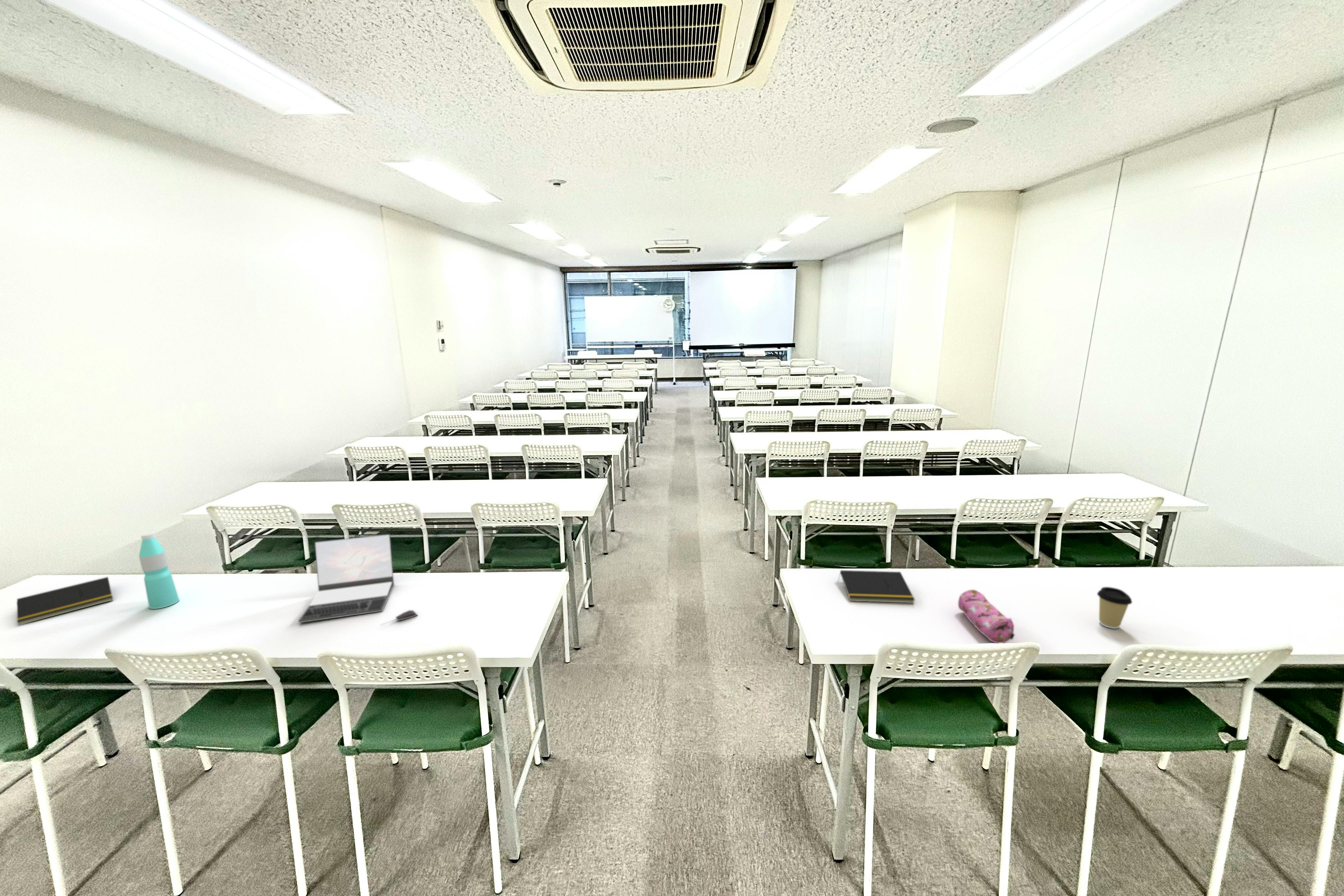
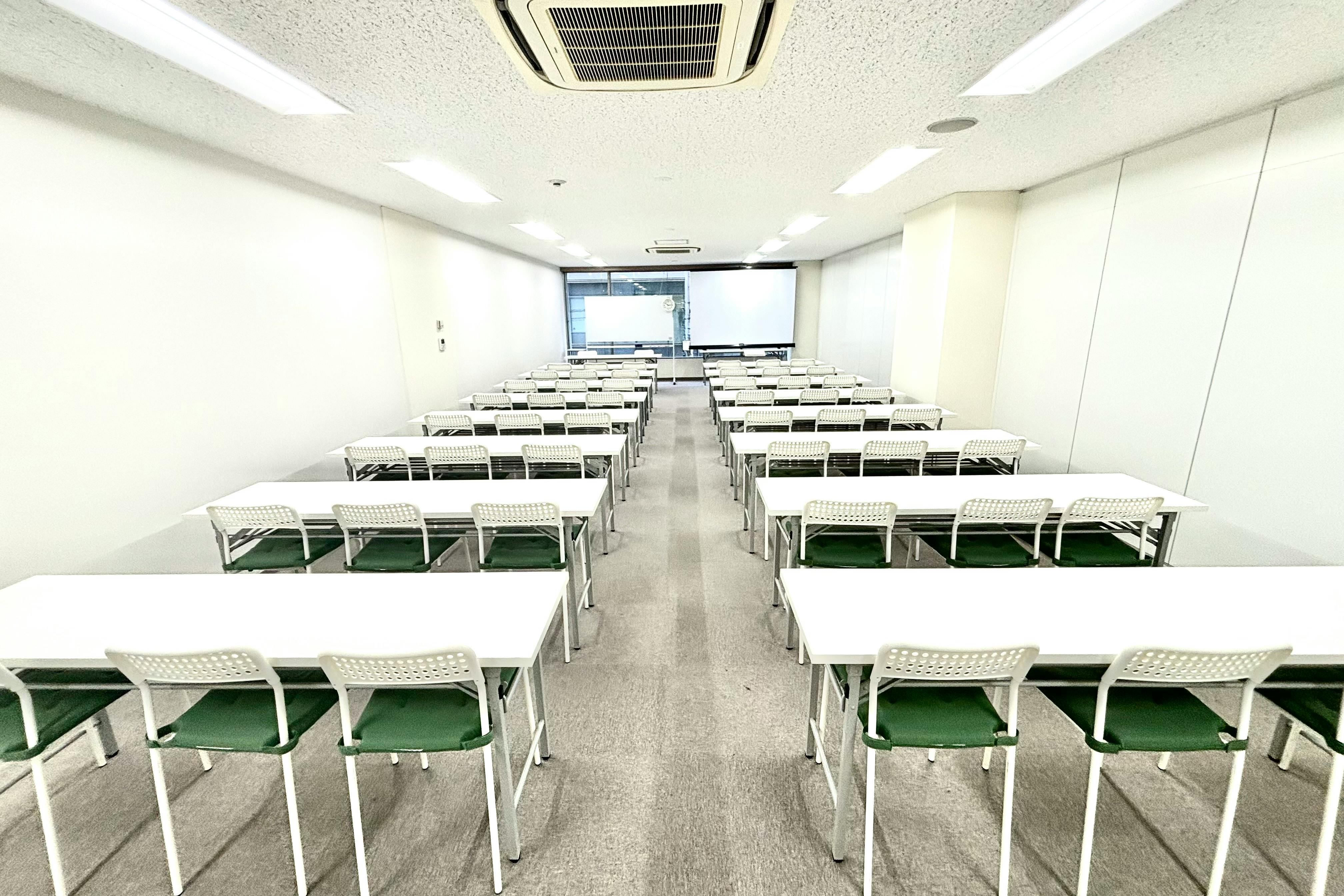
- laptop [298,534,395,623]
- computer mouse [380,610,418,626]
- water bottle [138,532,179,609]
- notepad [16,576,113,626]
- coffee cup [1097,587,1132,629]
- pencil case [958,589,1015,644]
- notepad [838,570,915,603]
